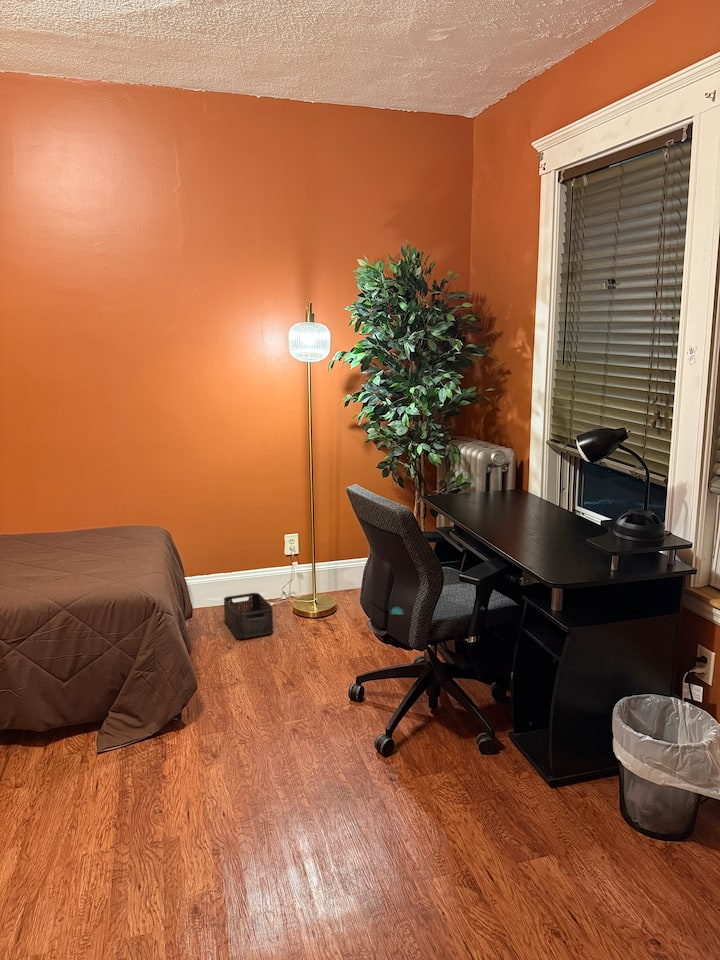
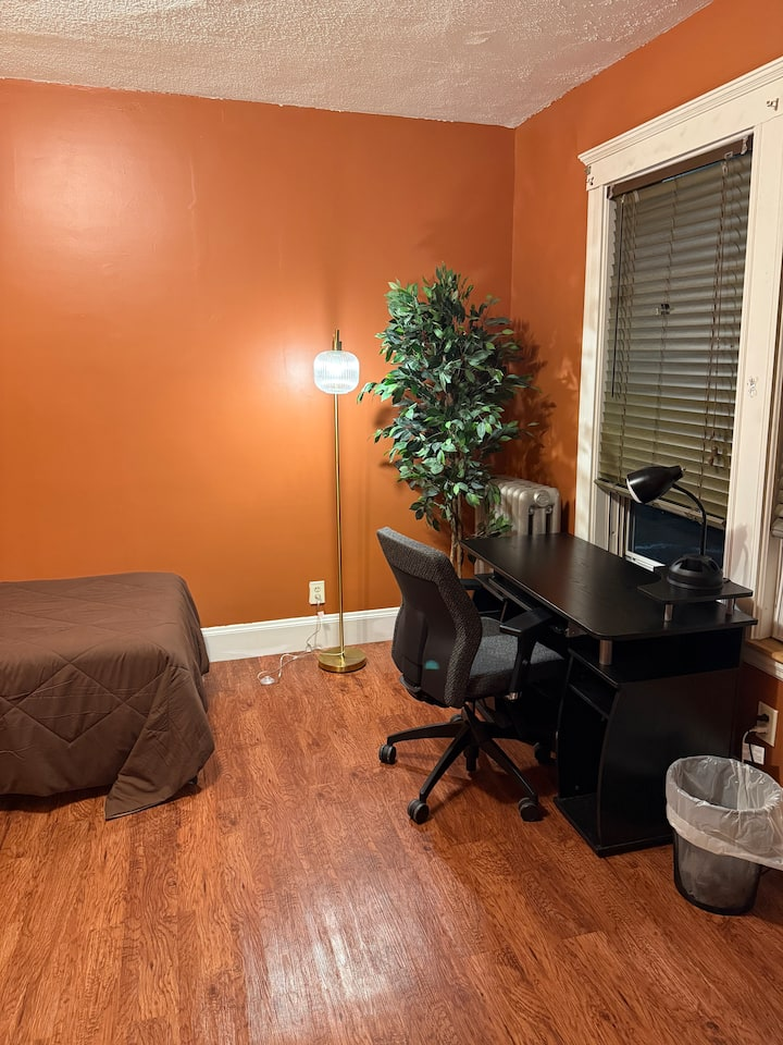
- storage bin [223,592,274,639]
